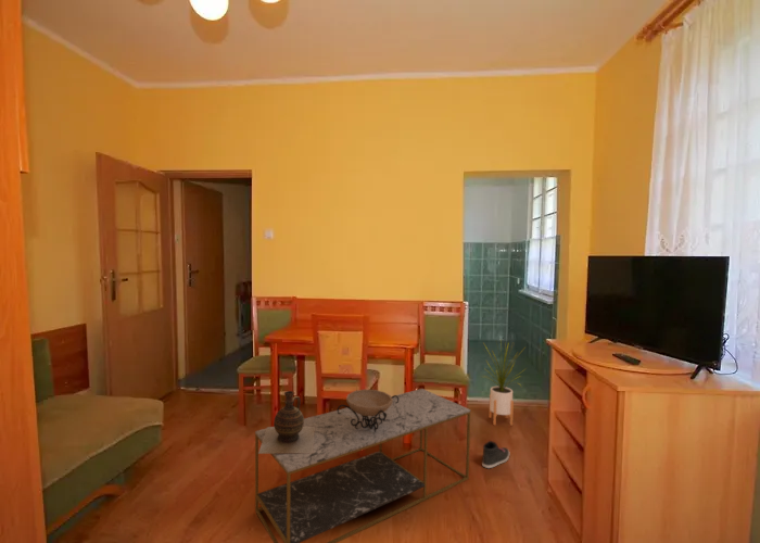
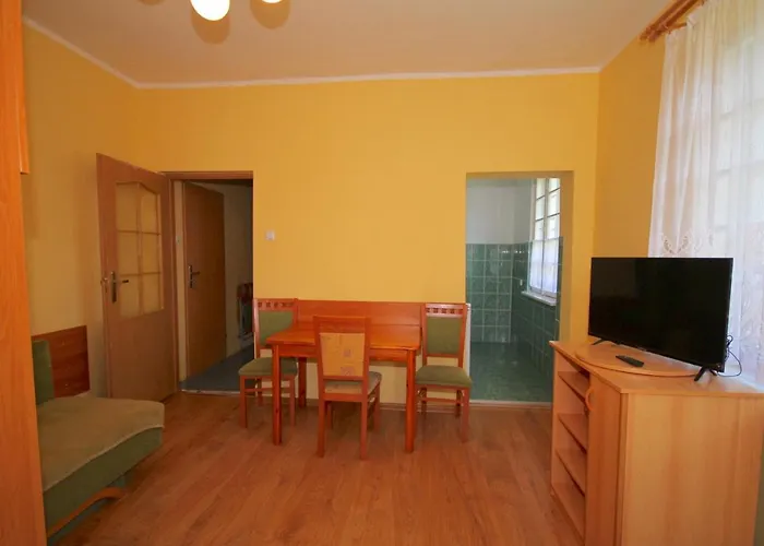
- decorative bowl [335,389,400,432]
- ceramic jug [258,390,315,455]
- sneaker [481,440,510,469]
- coffee table [254,388,471,543]
- house plant [481,340,528,427]
